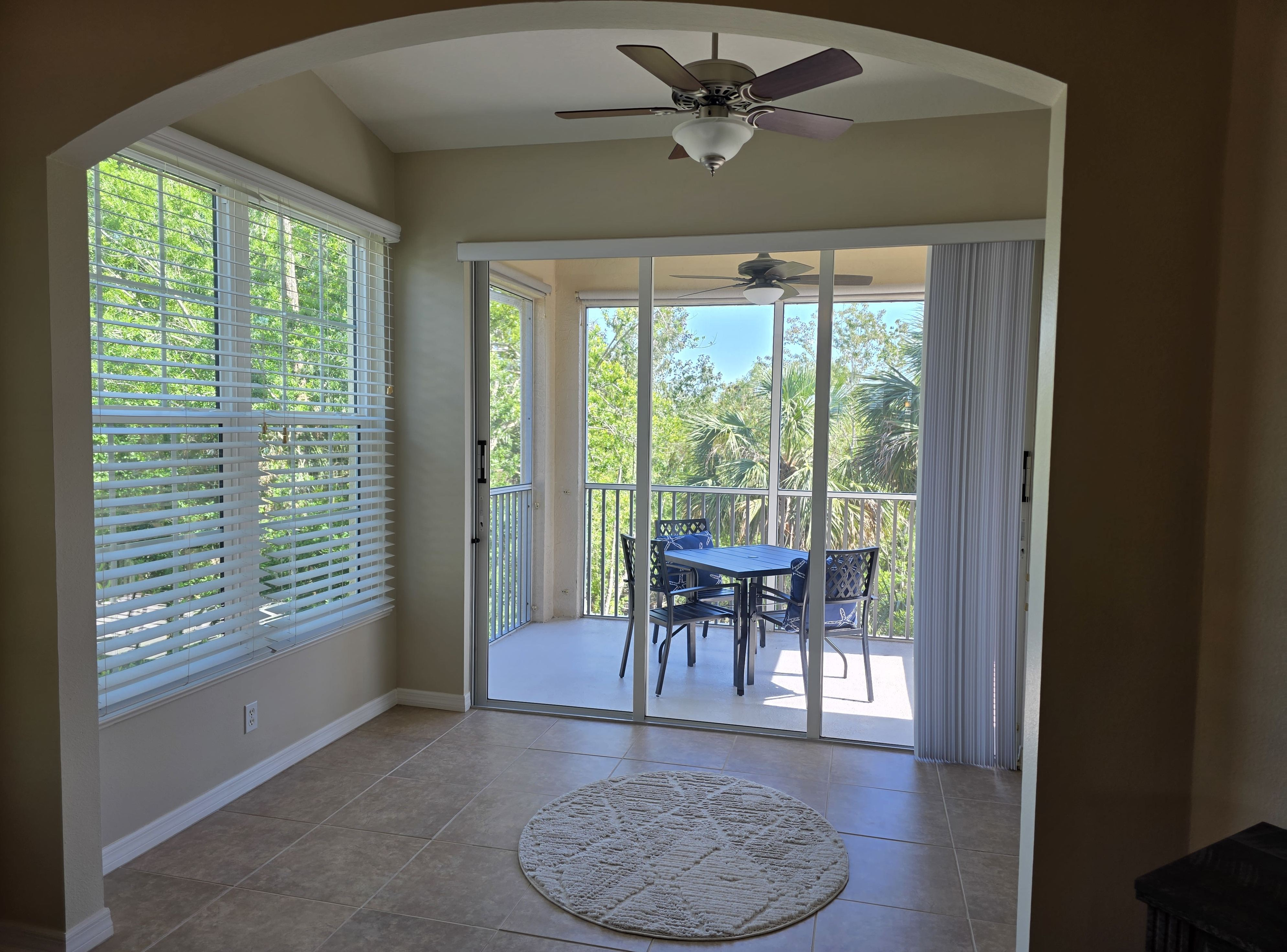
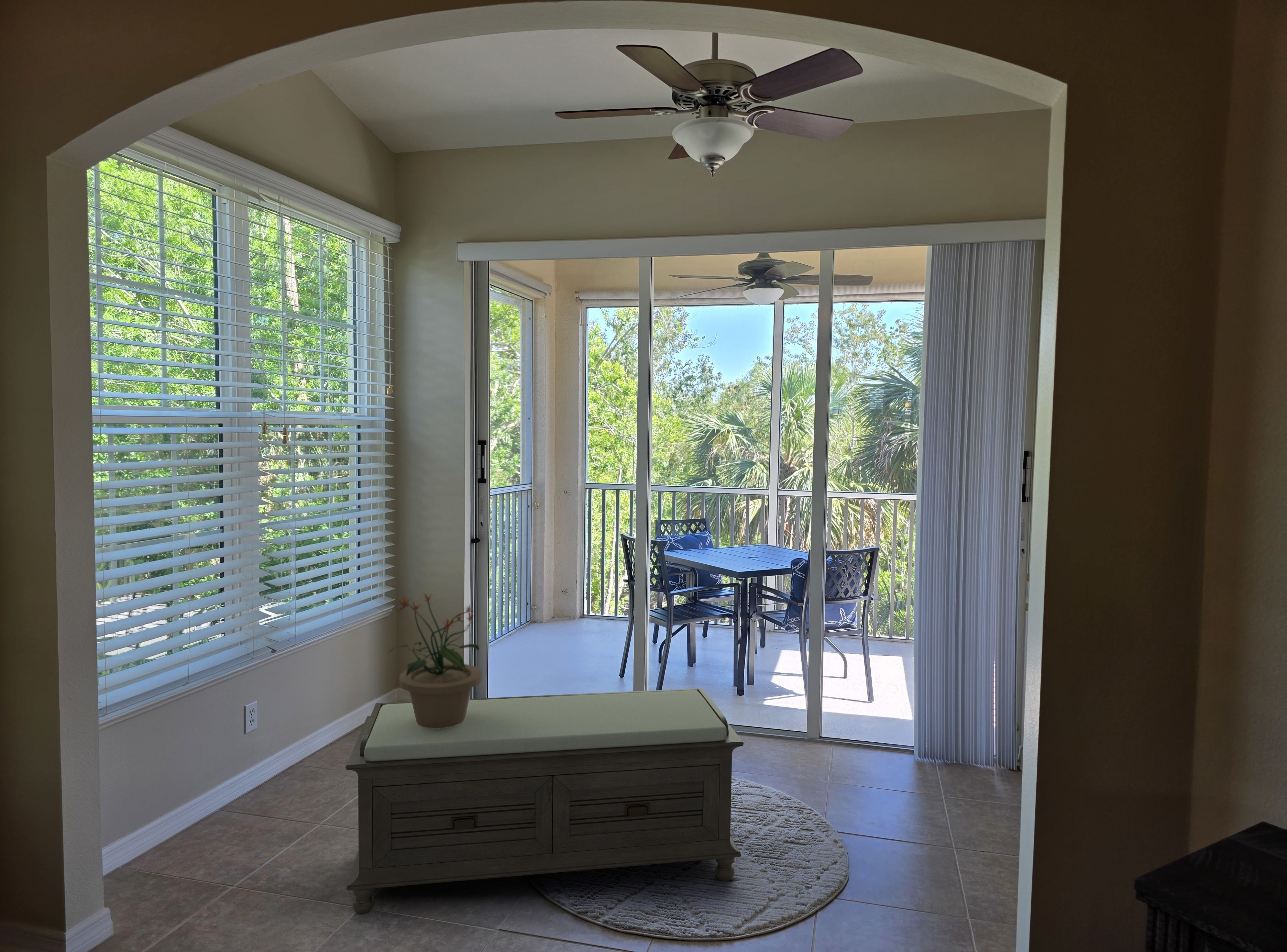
+ bench [345,688,744,915]
+ potted plant [387,592,482,729]
